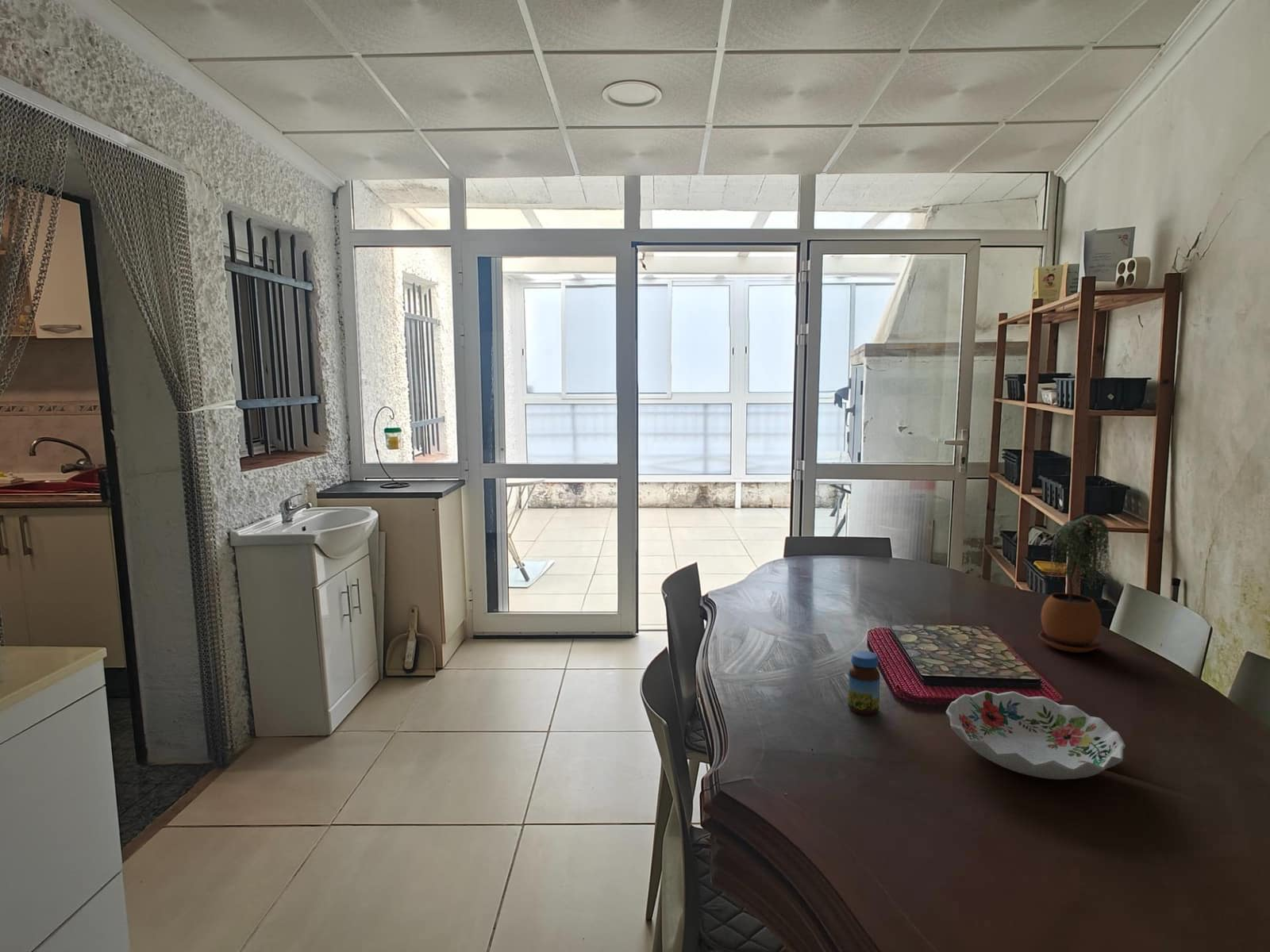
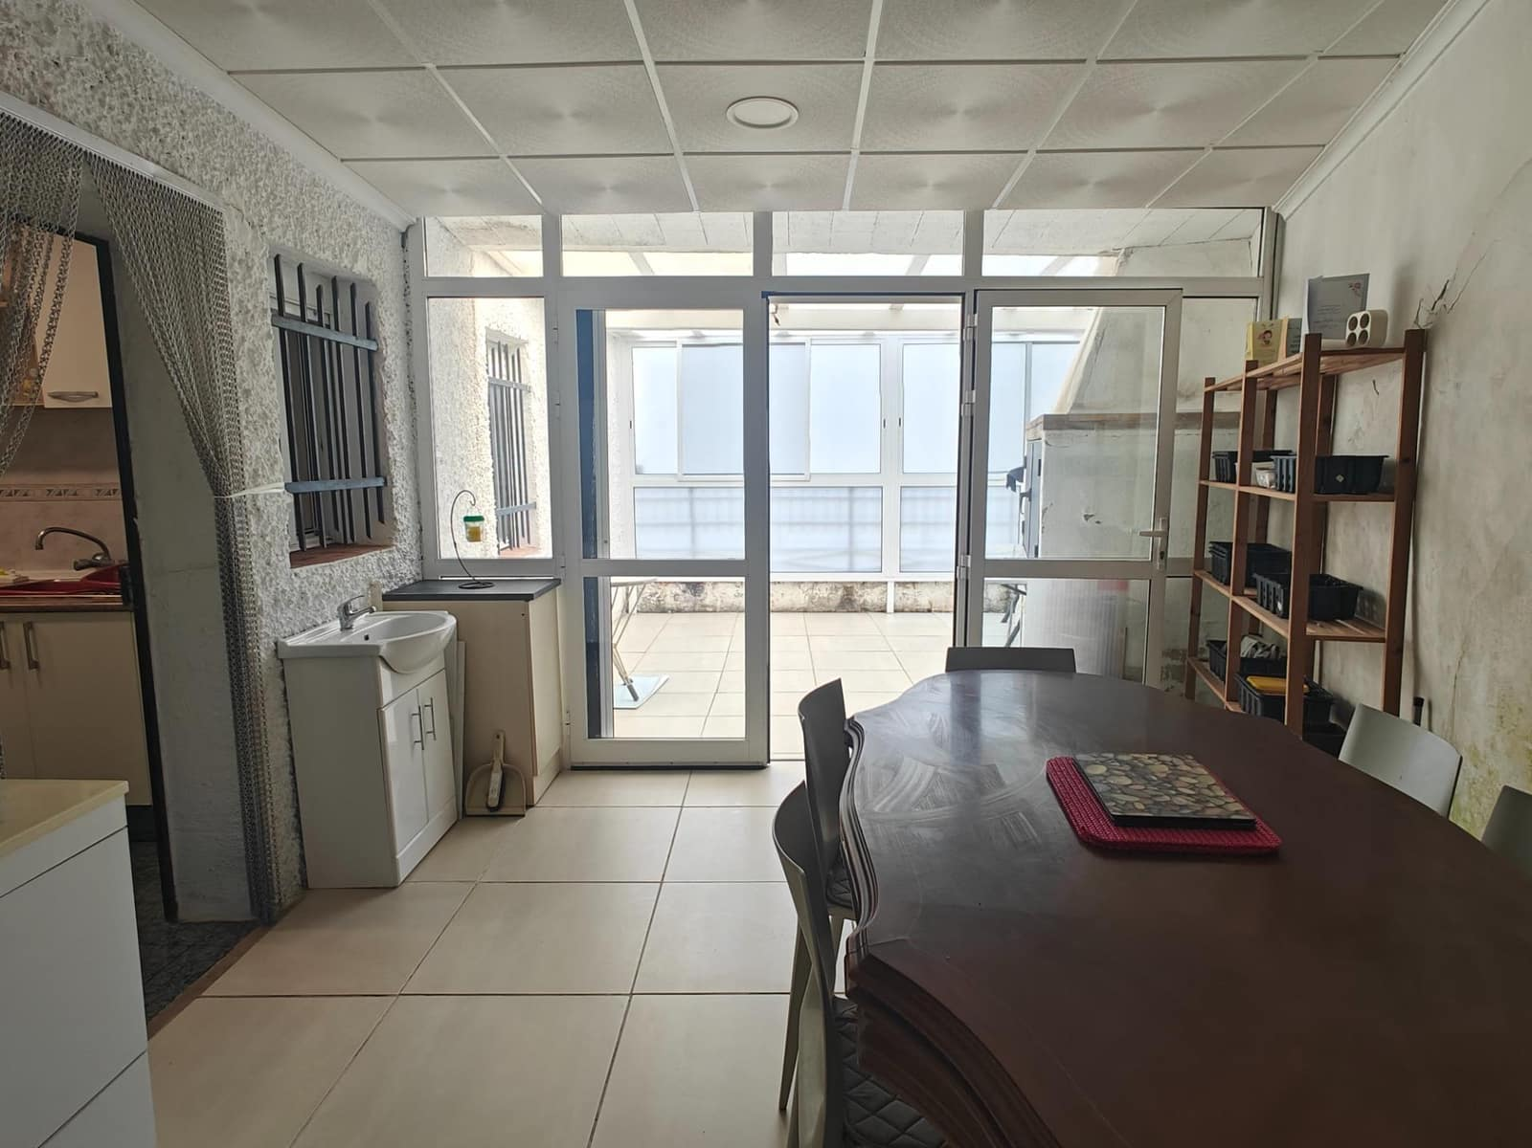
- jar [847,650,881,716]
- potted plant [1038,513,1112,654]
- decorative bowl [945,689,1126,781]
